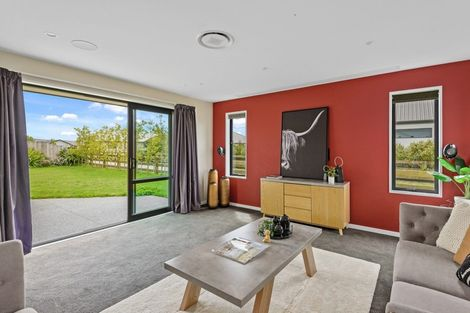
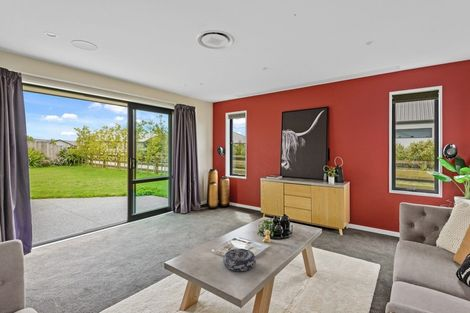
+ decorative bowl [222,248,257,272]
